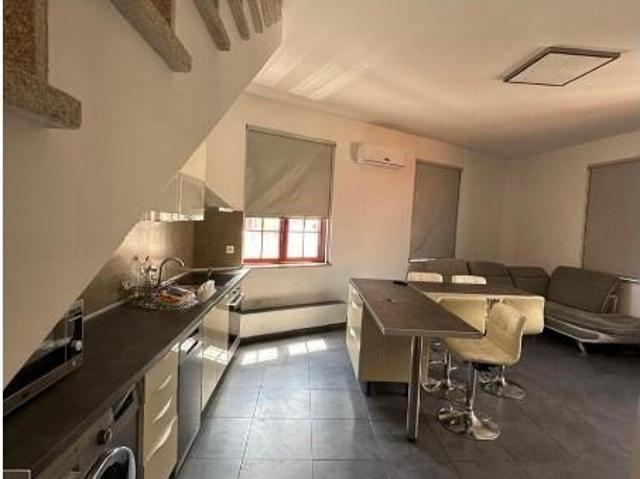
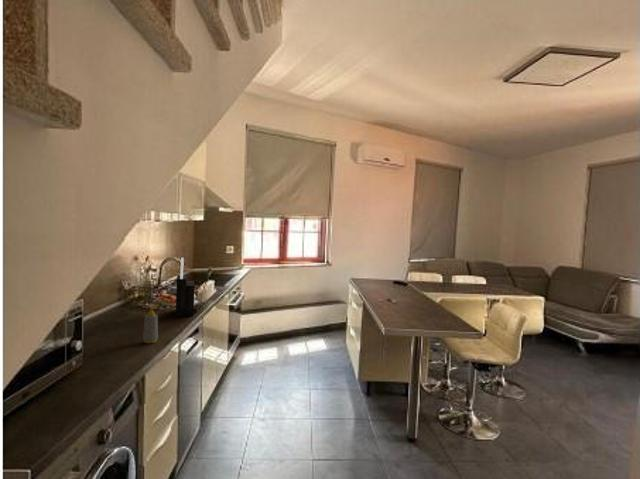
+ knife block [175,257,198,318]
+ soap bottle [142,304,160,344]
